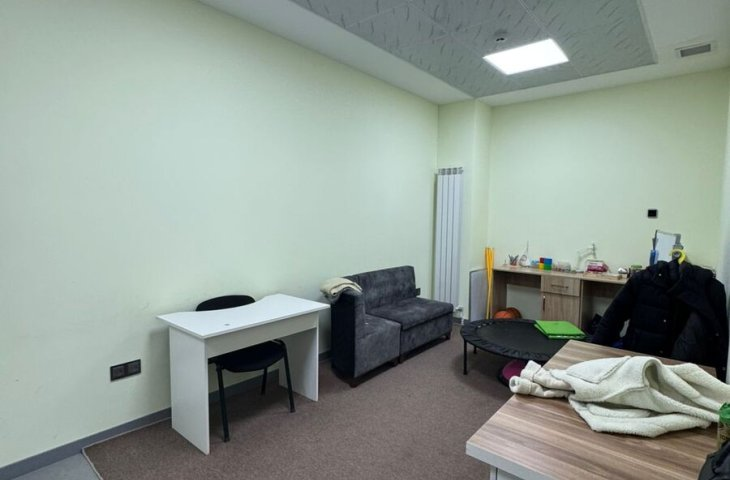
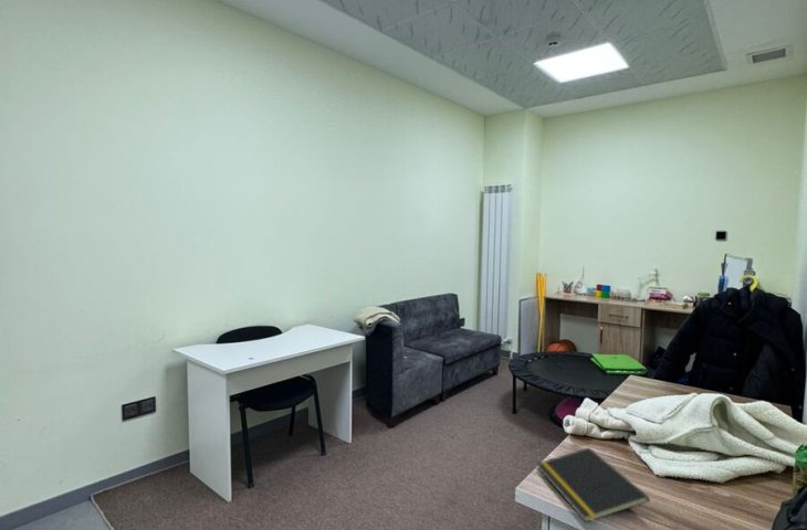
+ notepad [536,446,650,523]
